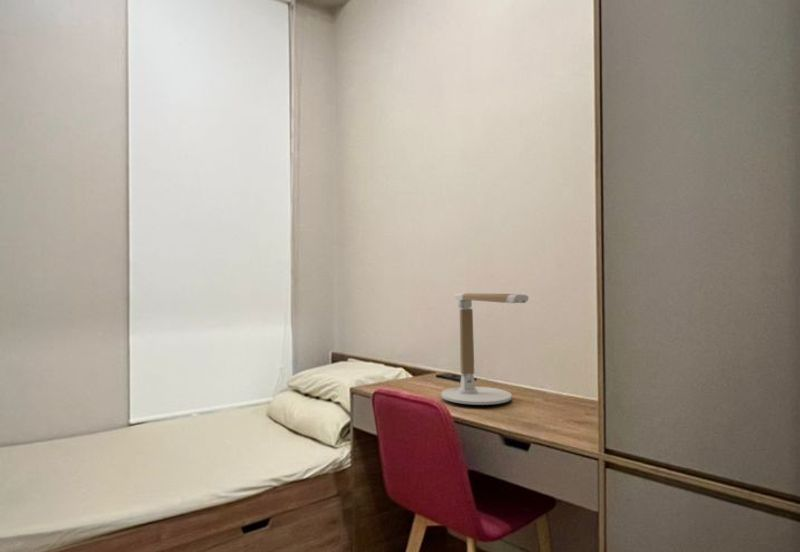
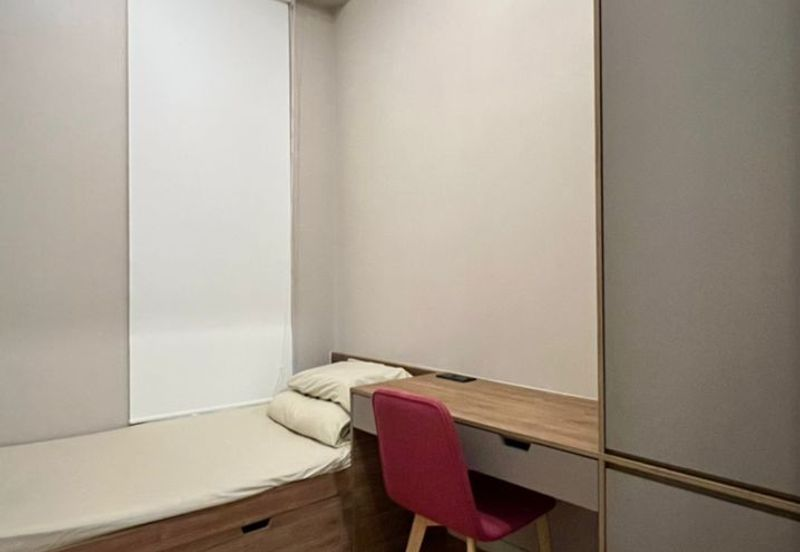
- desk lamp [440,292,530,406]
